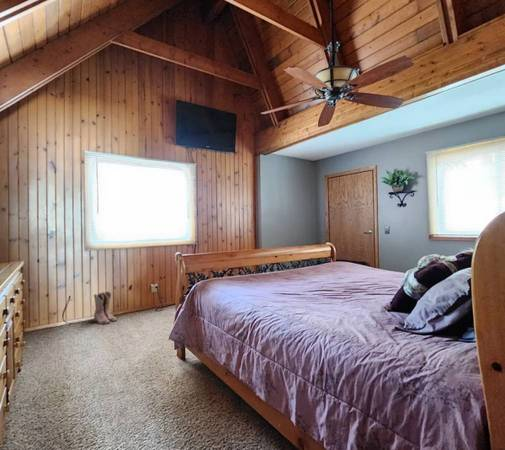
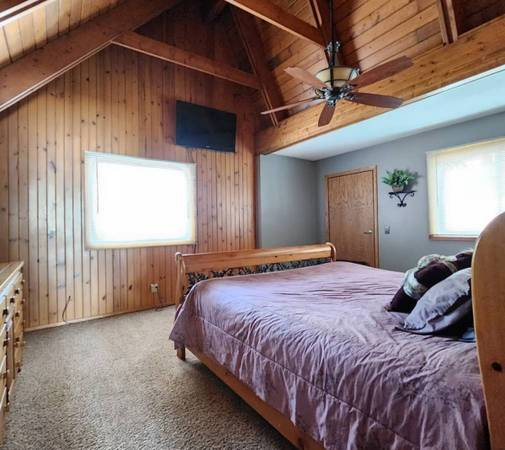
- boots [93,290,118,325]
